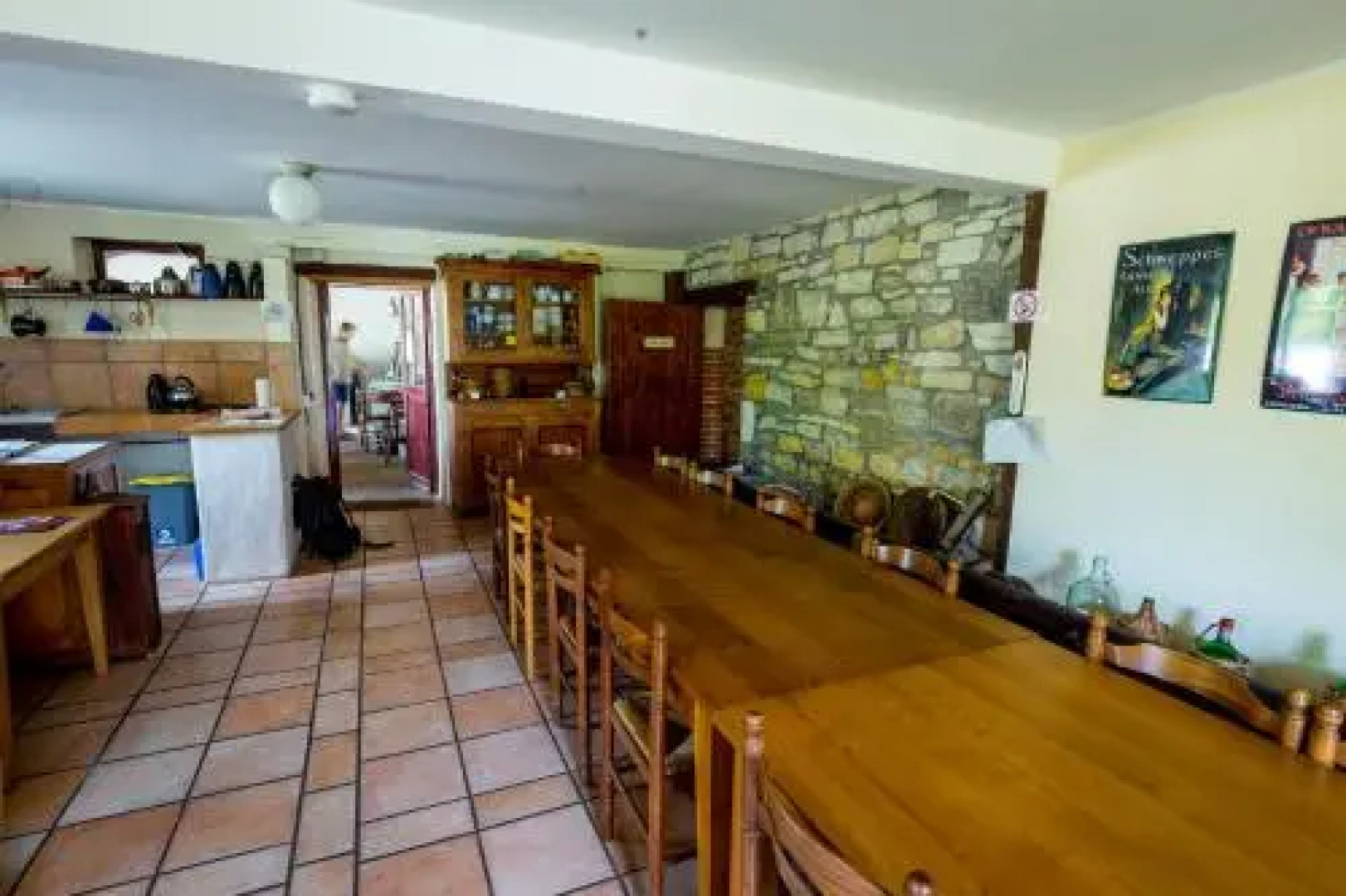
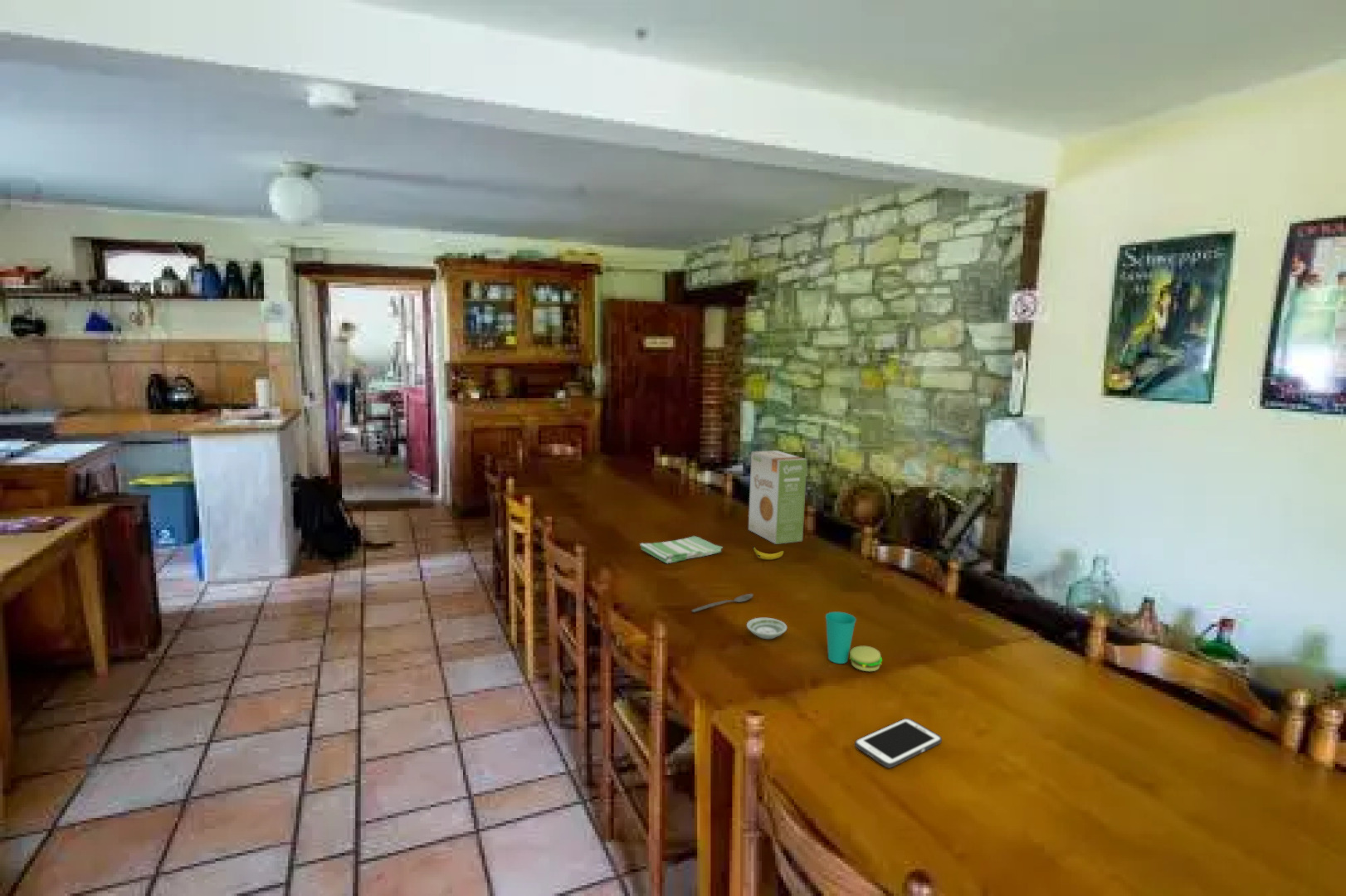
+ dish towel [639,535,724,564]
+ cell phone [854,718,943,769]
+ food box [748,450,807,545]
+ saucer [746,617,788,640]
+ banana [752,546,785,561]
+ spoon [690,593,754,613]
+ cup [825,611,883,672]
